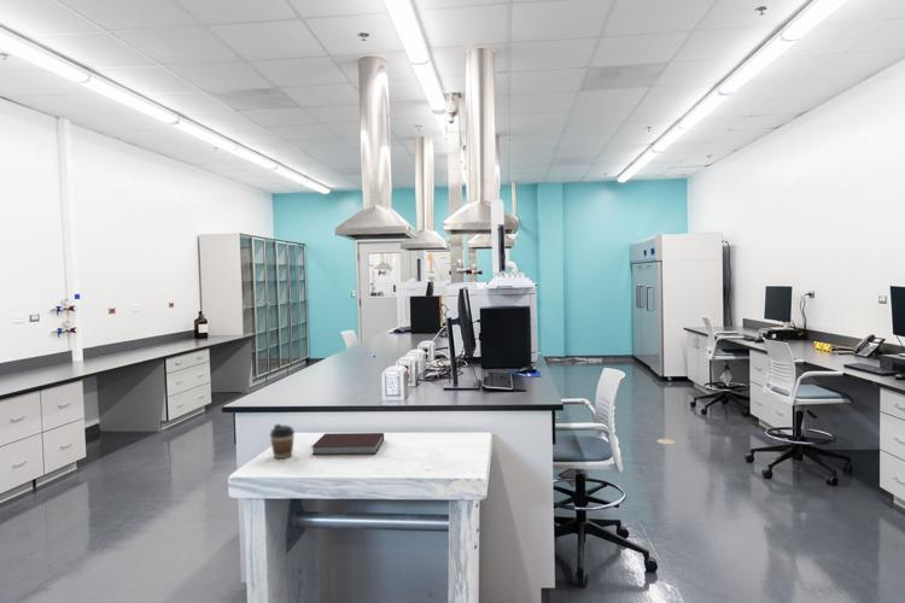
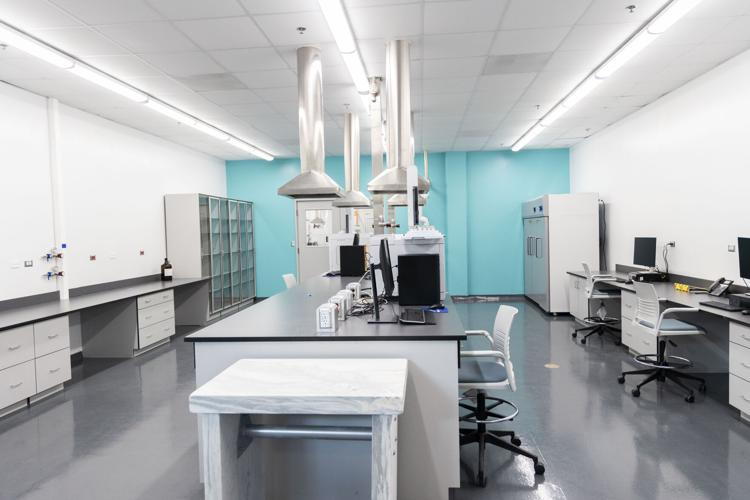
- coffee cup [269,423,296,459]
- notebook [310,432,385,456]
